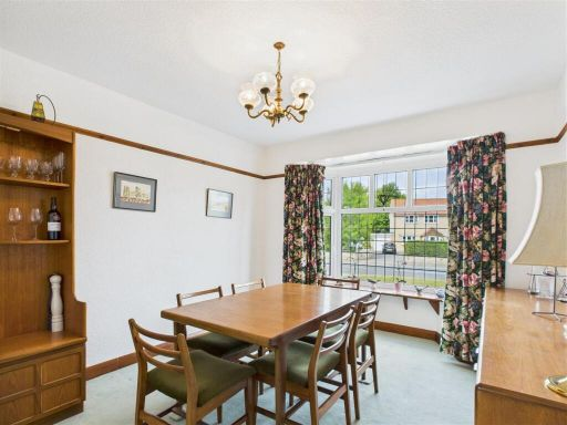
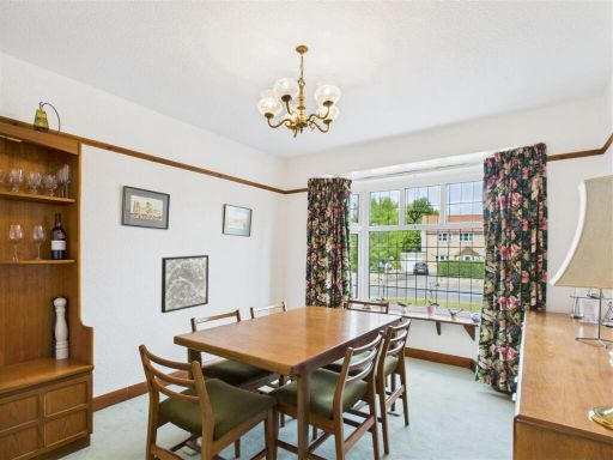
+ wall art [160,254,210,314]
